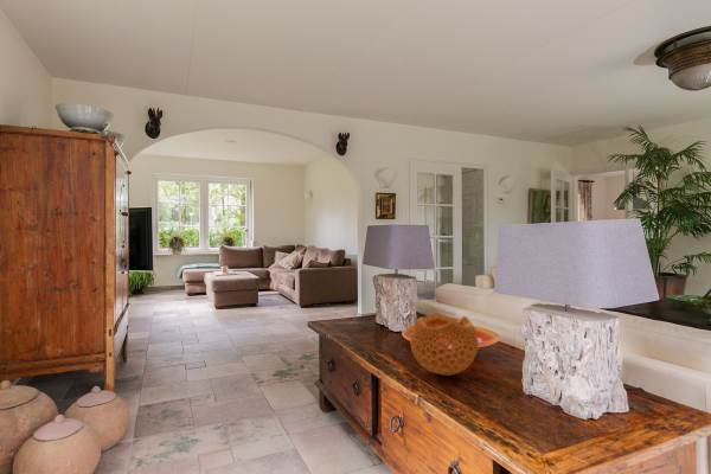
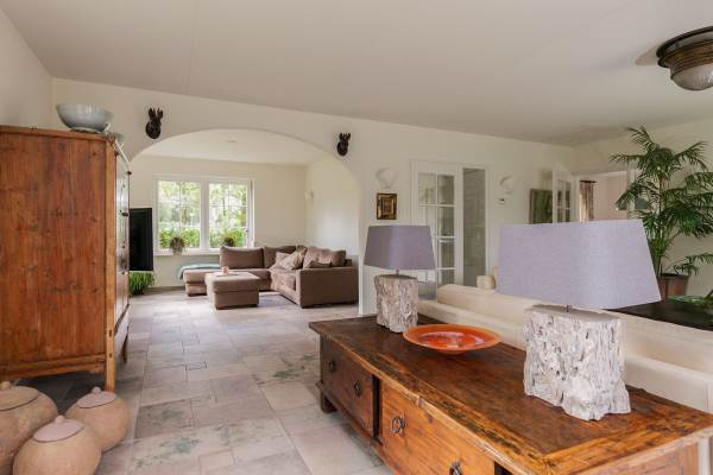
- decorative bowl [409,312,480,377]
